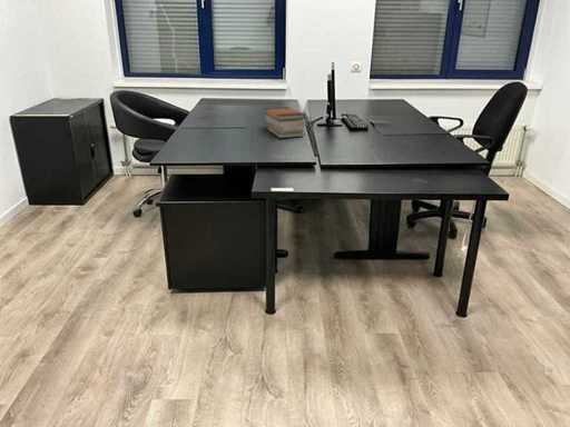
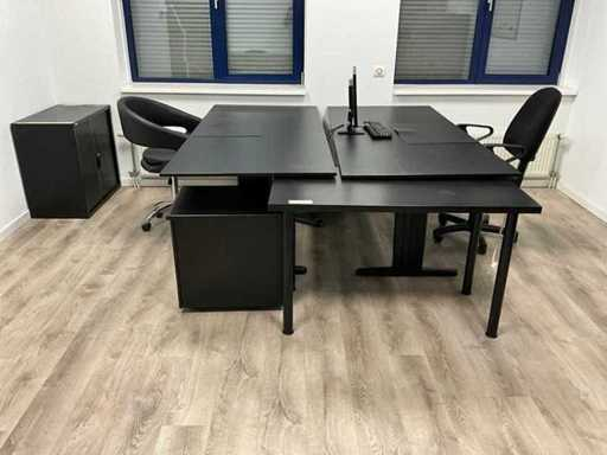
- book stack [263,106,307,139]
